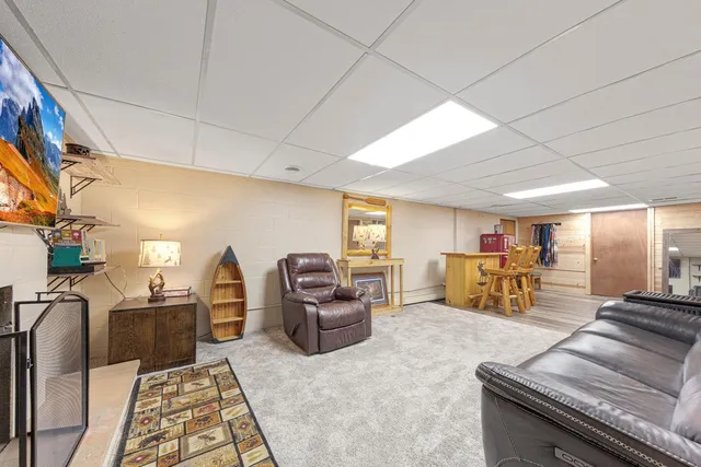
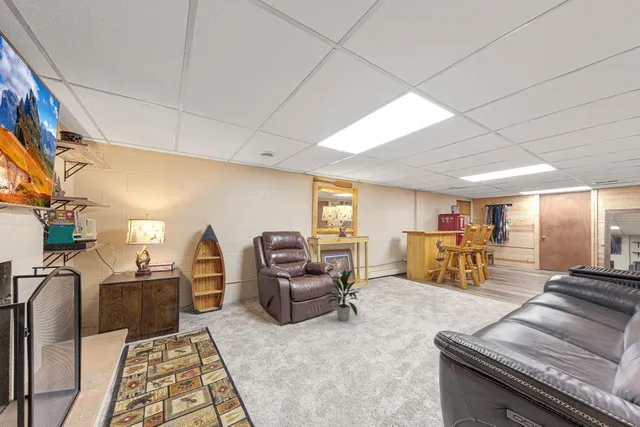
+ indoor plant [322,268,360,322]
